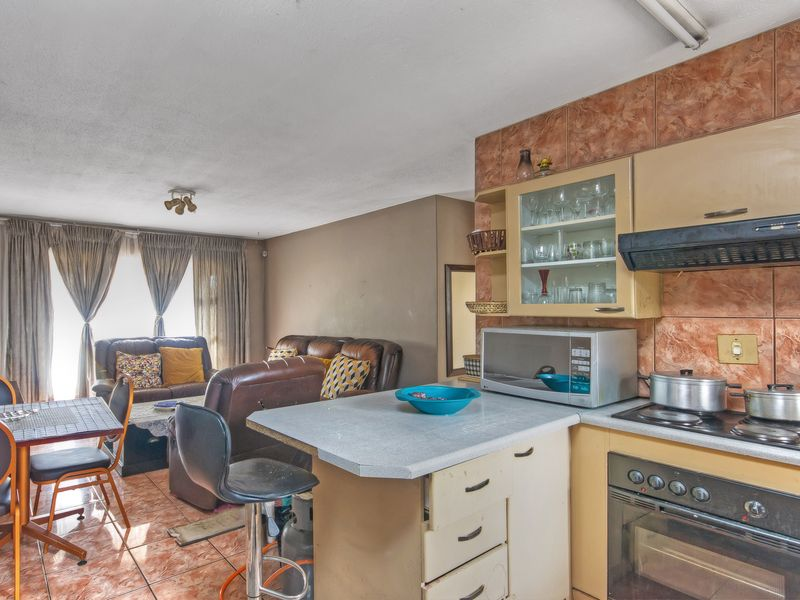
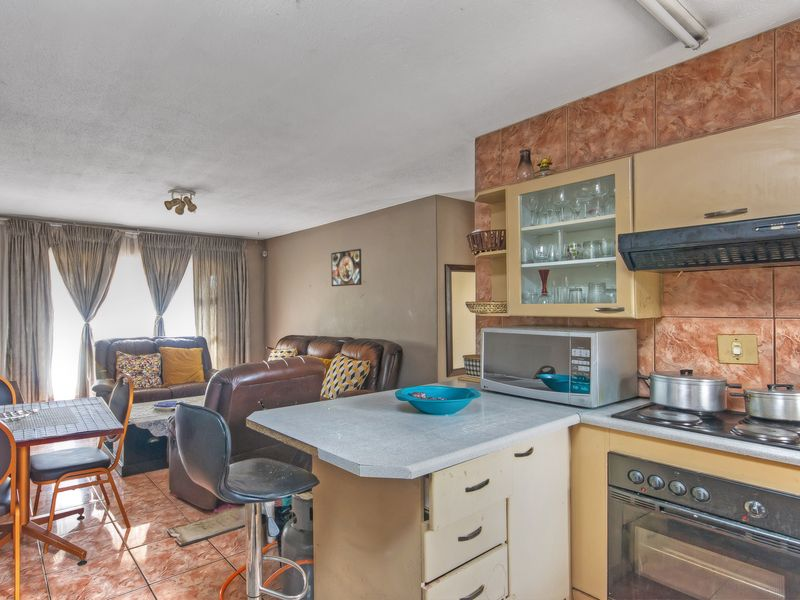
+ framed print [330,248,363,287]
